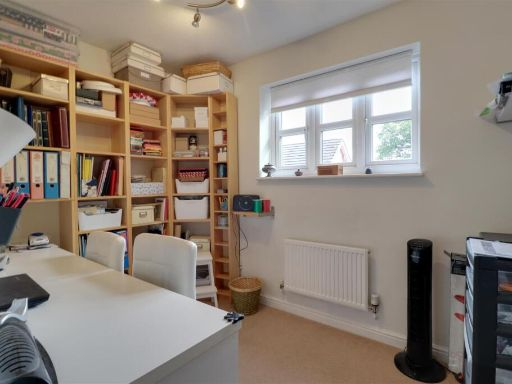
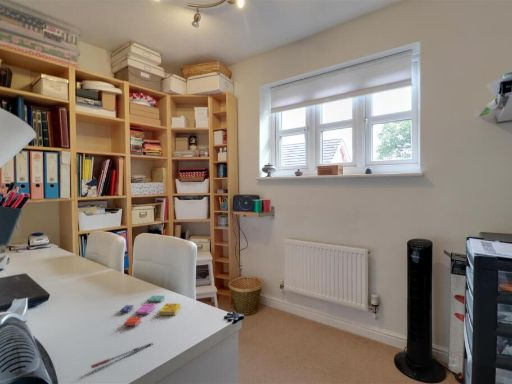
+ books [119,295,182,327]
+ pen [90,342,154,369]
